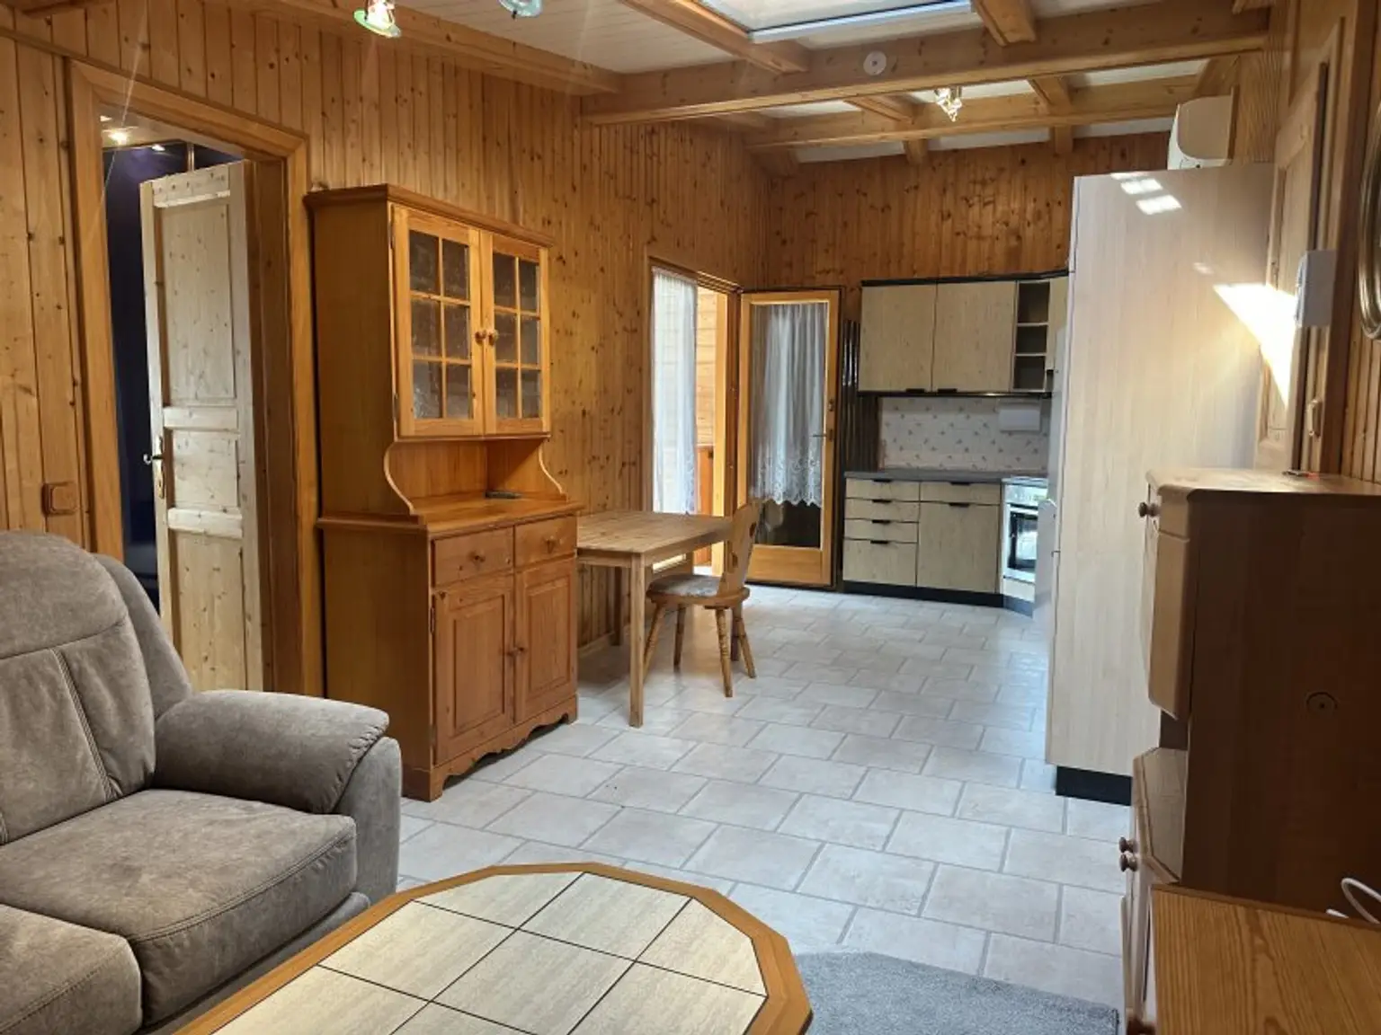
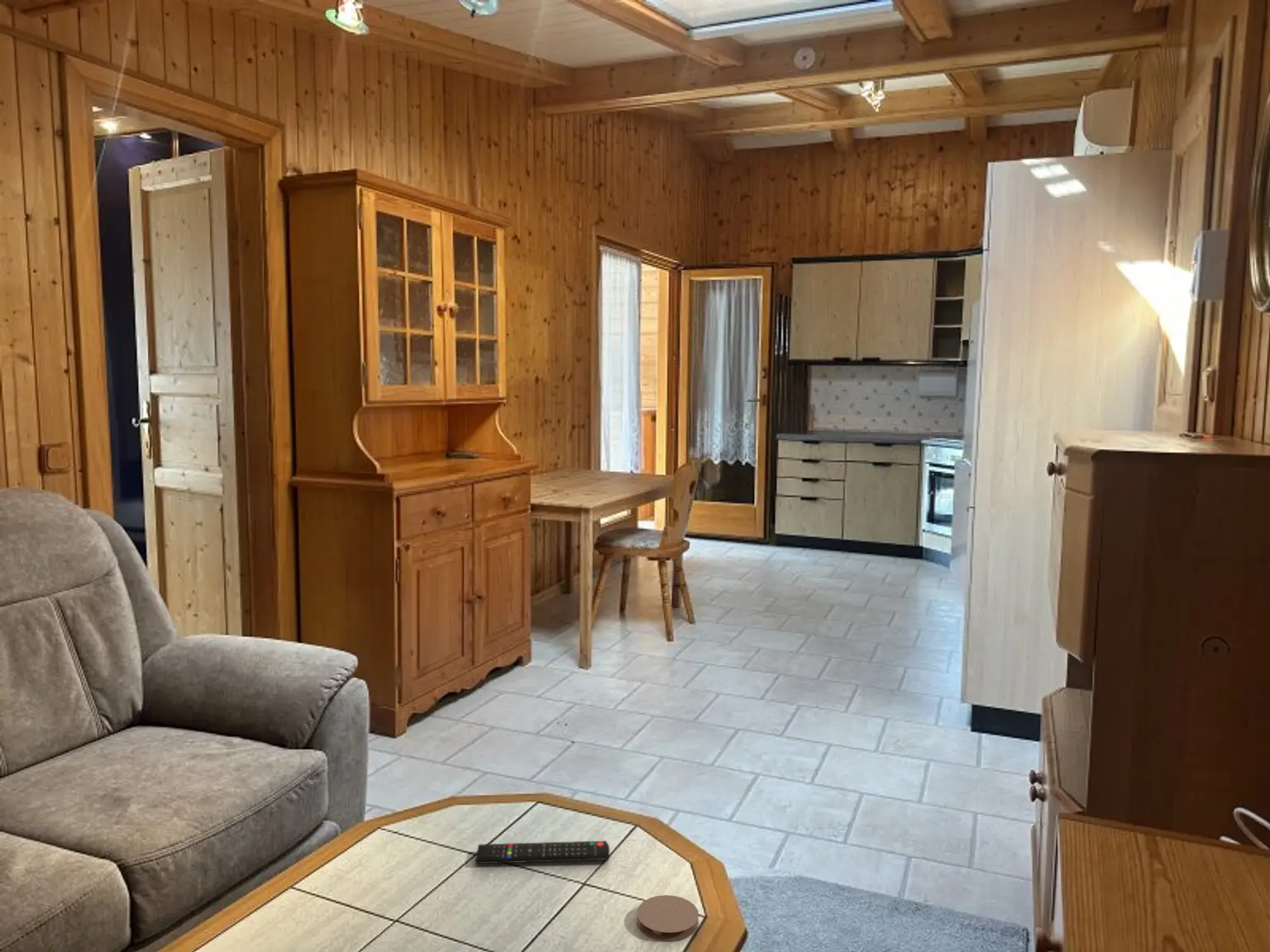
+ coaster [636,894,699,941]
+ remote control [475,840,610,864]
